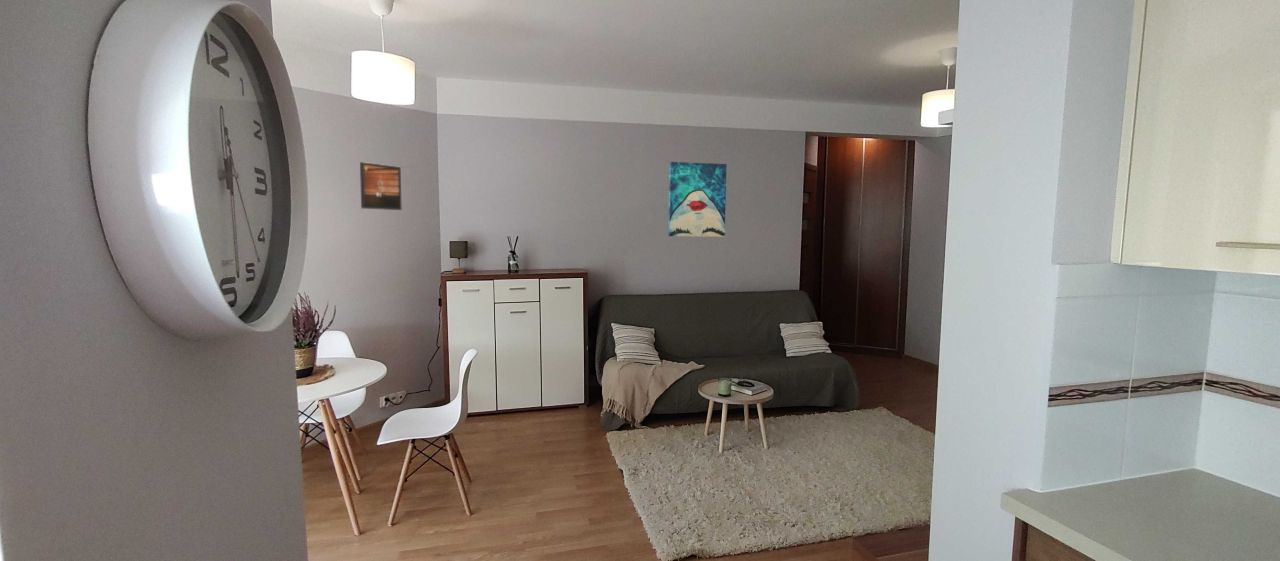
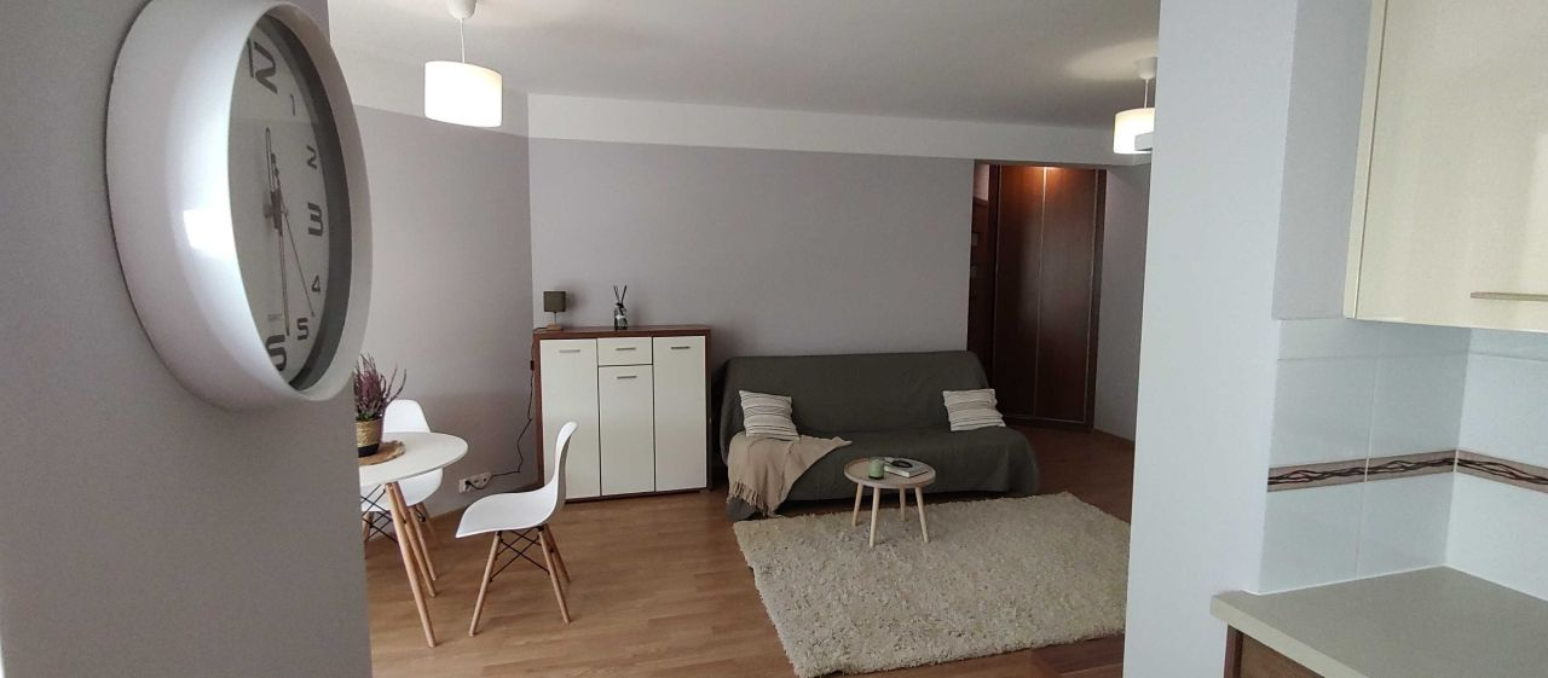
- wall art [667,161,728,238]
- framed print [359,161,403,211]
